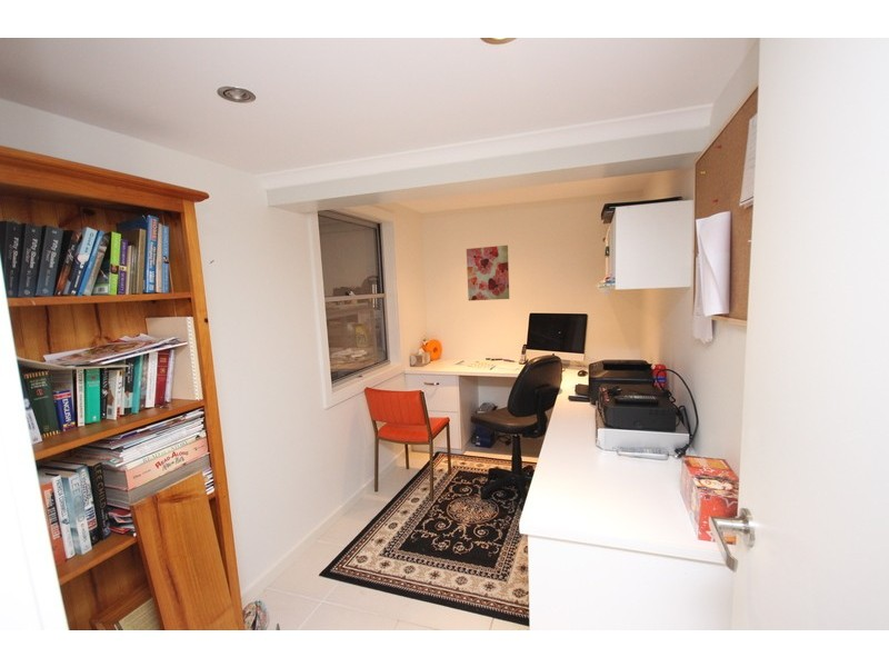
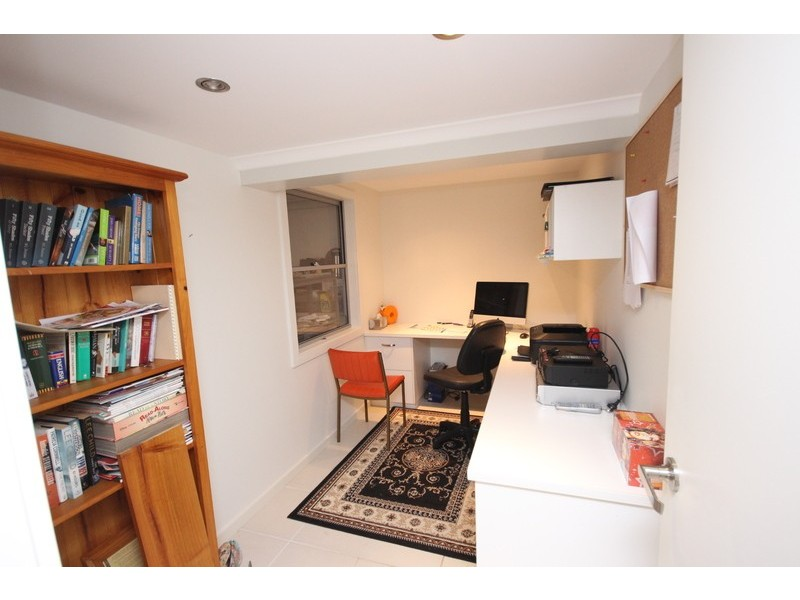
- wall art [466,245,510,301]
